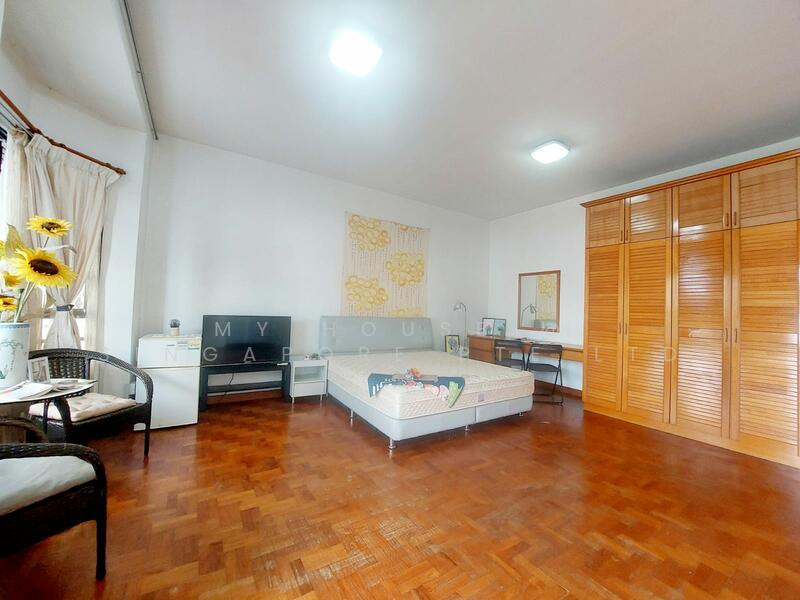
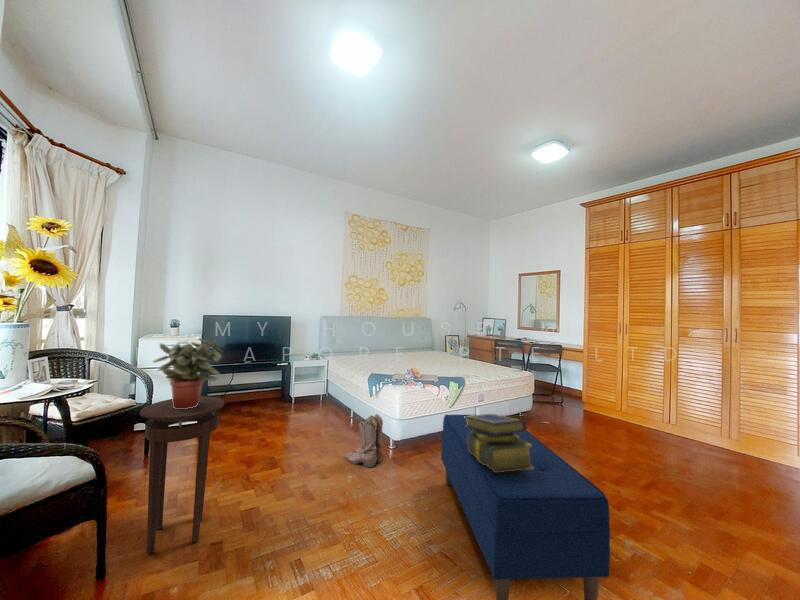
+ bench [440,414,611,600]
+ stack of books [464,413,533,472]
+ potted plant [152,337,224,409]
+ boots [344,413,384,468]
+ stool [139,395,225,555]
